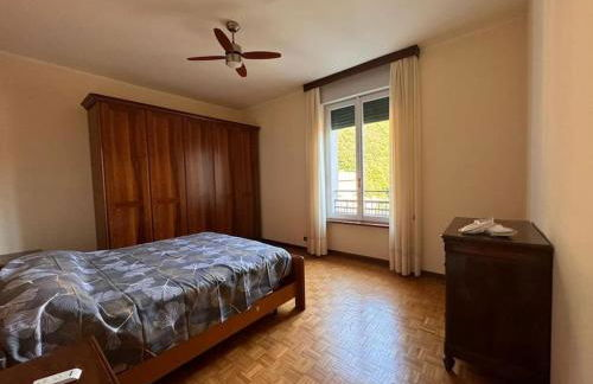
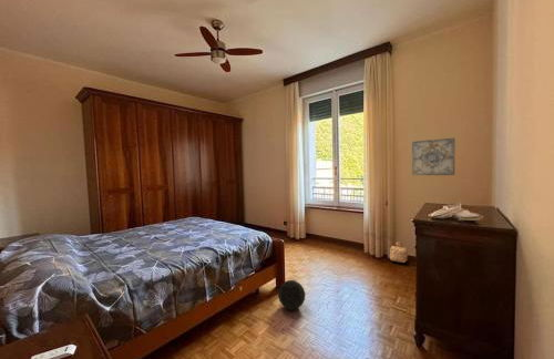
+ ball [277,277,307,311]
+ wall art [411,137,455,176]
+ basket [389,242,409,264]
